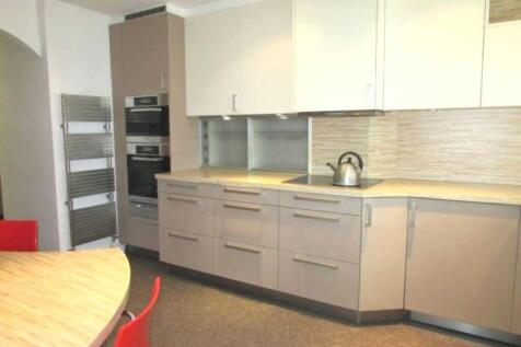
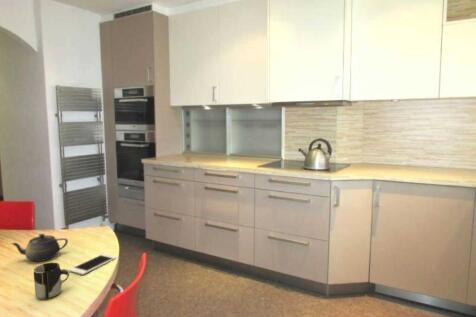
+ teapot [10,233,69,262]
+ cup [33,262,71,300]
+ cell phone [68,253,117,276]
